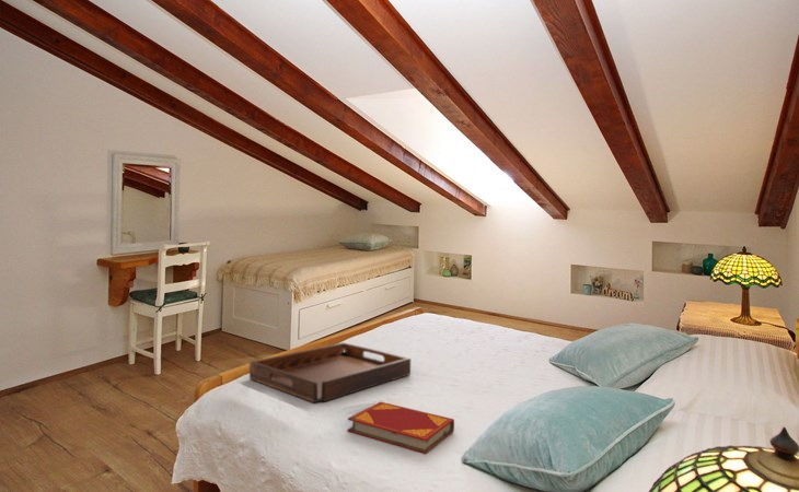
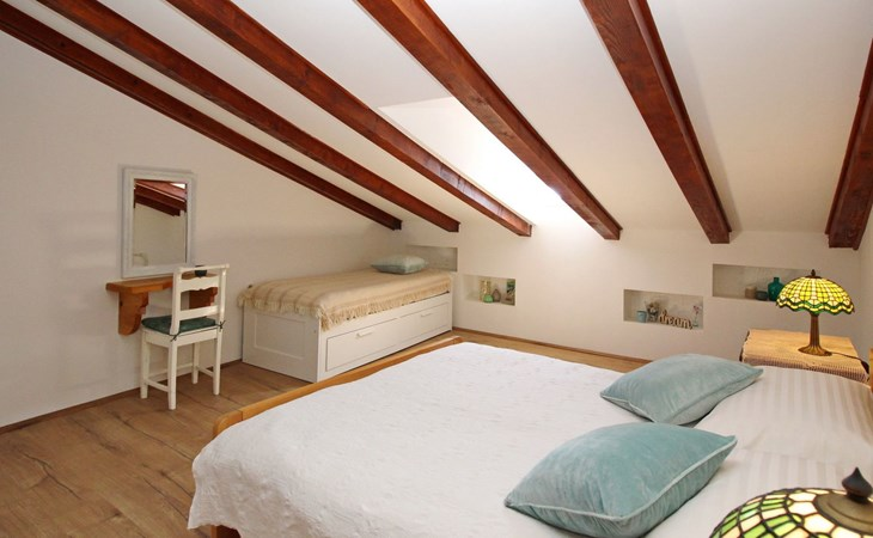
- serving tray [248,342,412,403]
- hardback book [346,401,455,455]
